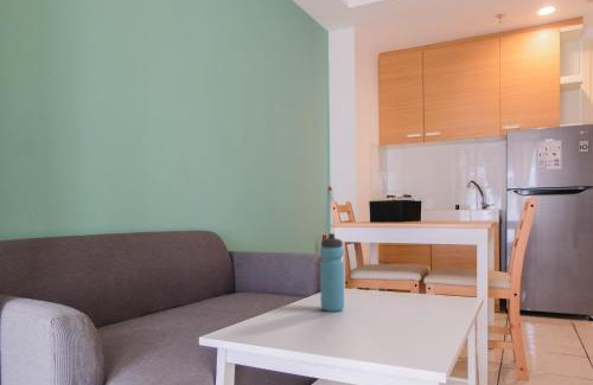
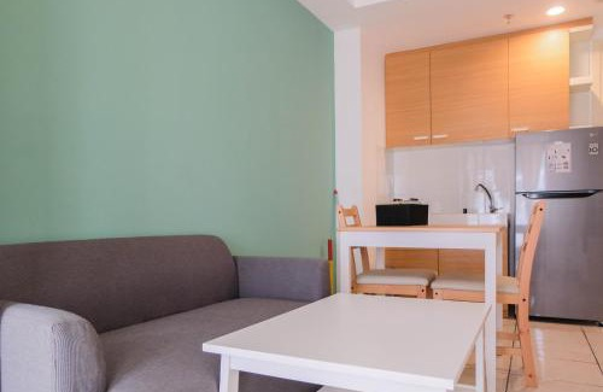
- water bottle [319,232,345,313]
